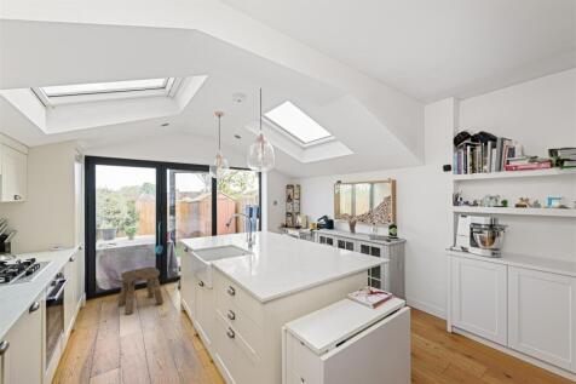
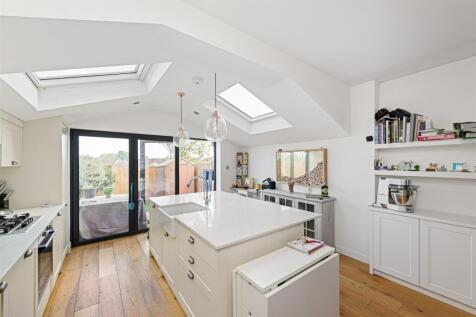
- stool [117,265,165,316]
